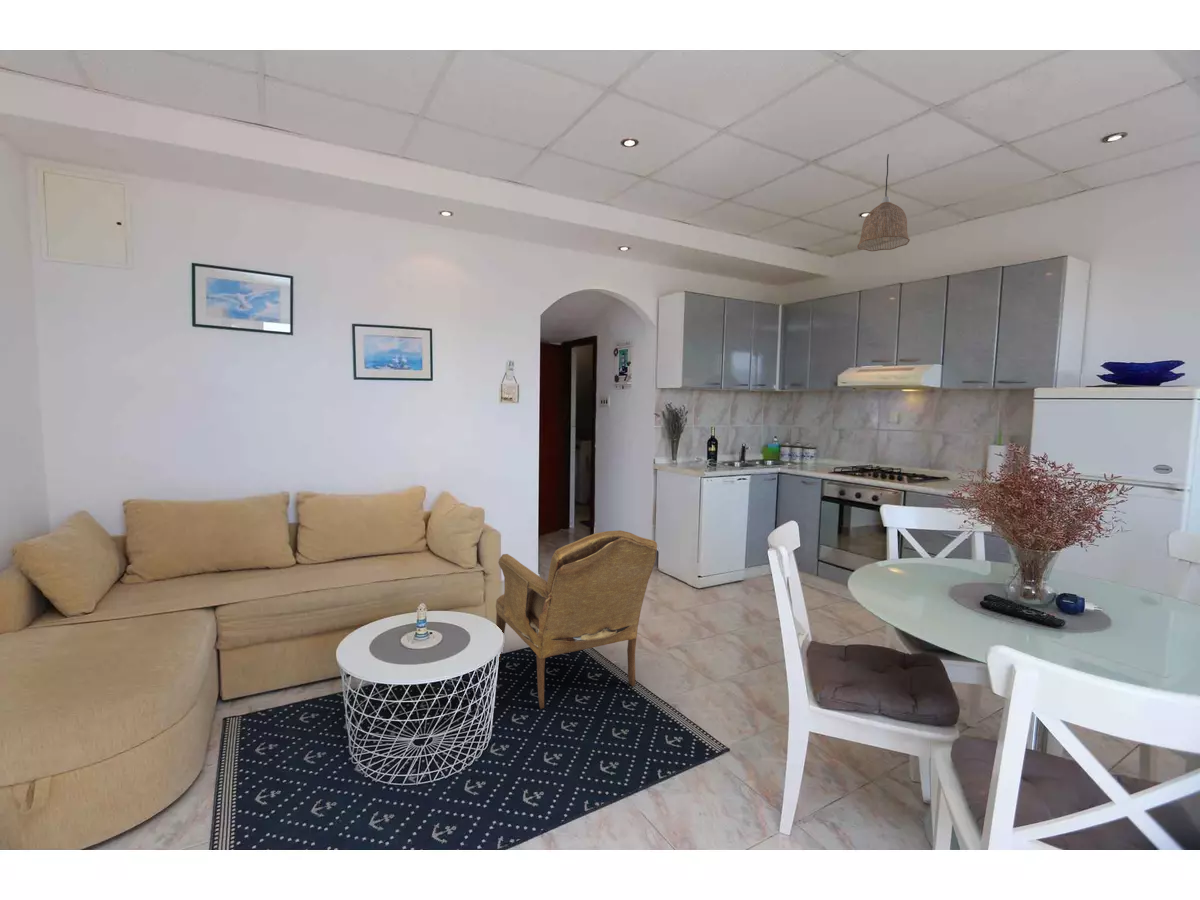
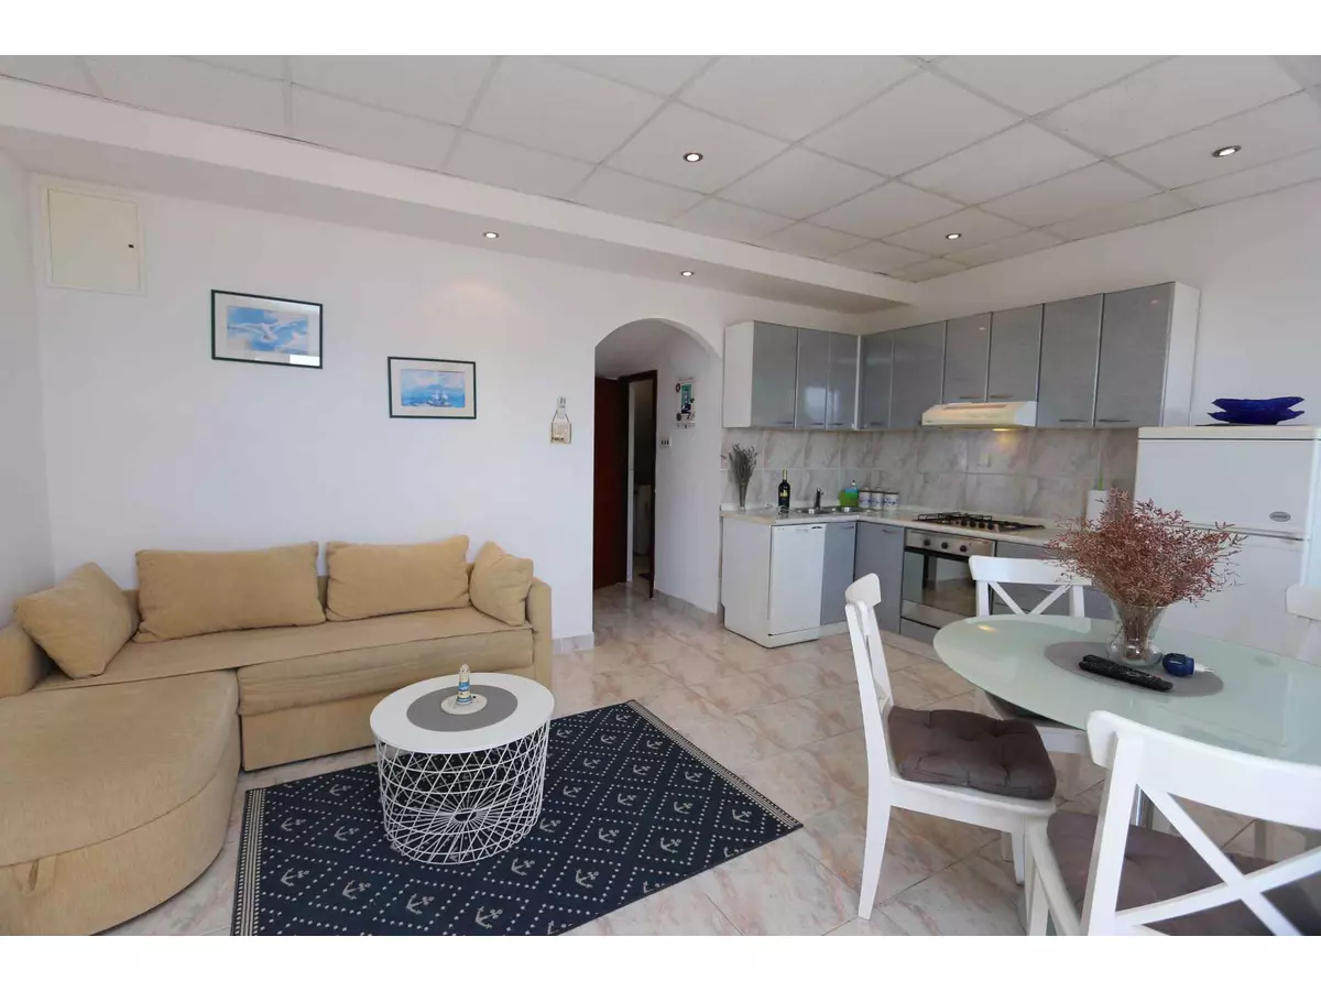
- pendant lamp [856,153,911,252]
- armchair [495,529,658,710]
